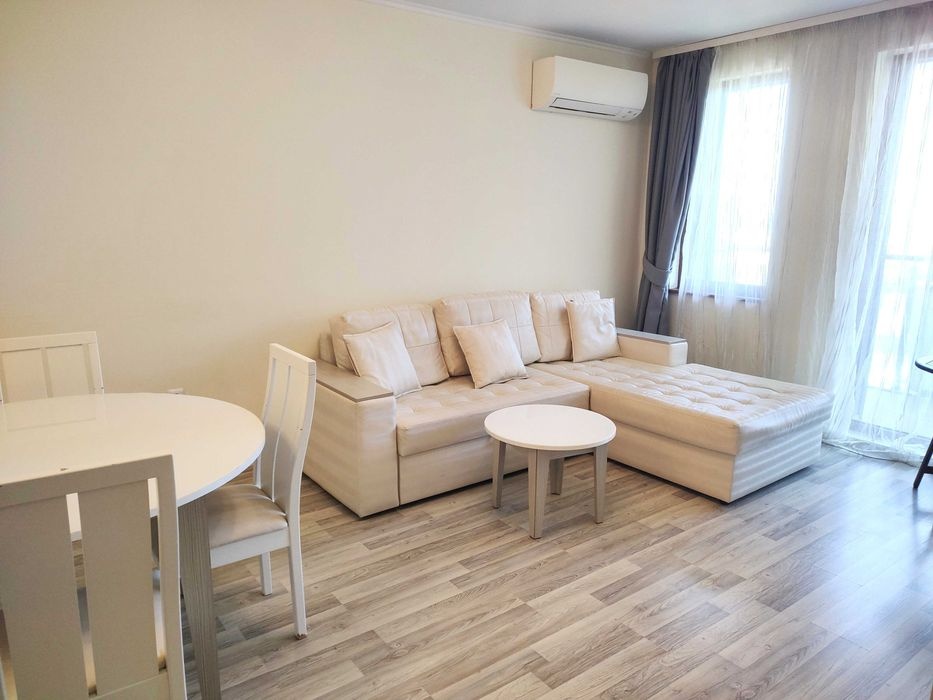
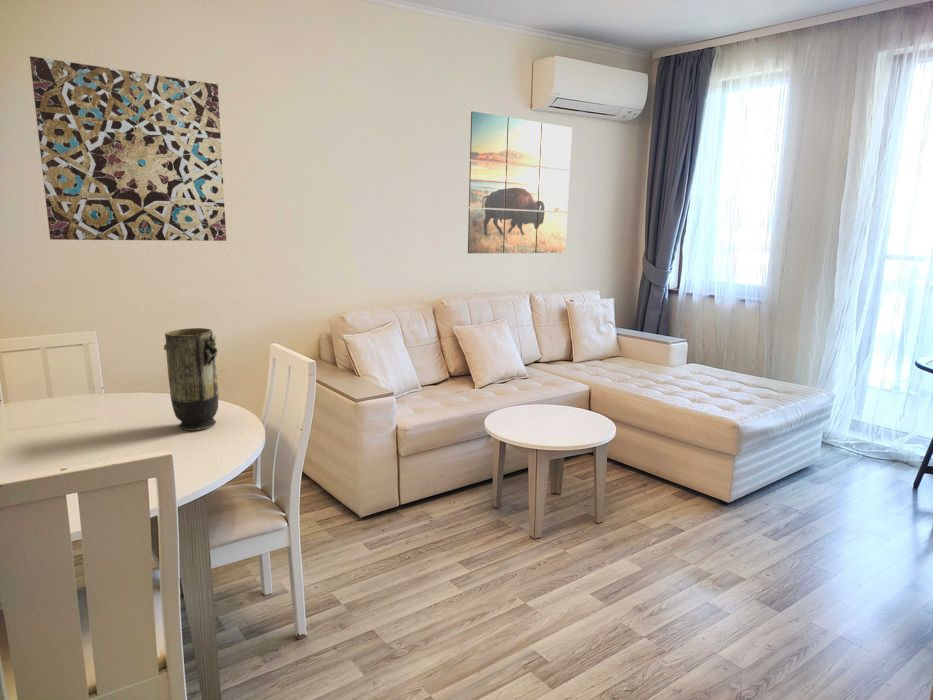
+ vase [163,327,219,431]
+ wall art [29,55,227,242]
+ wall art [467,110,573,254]
